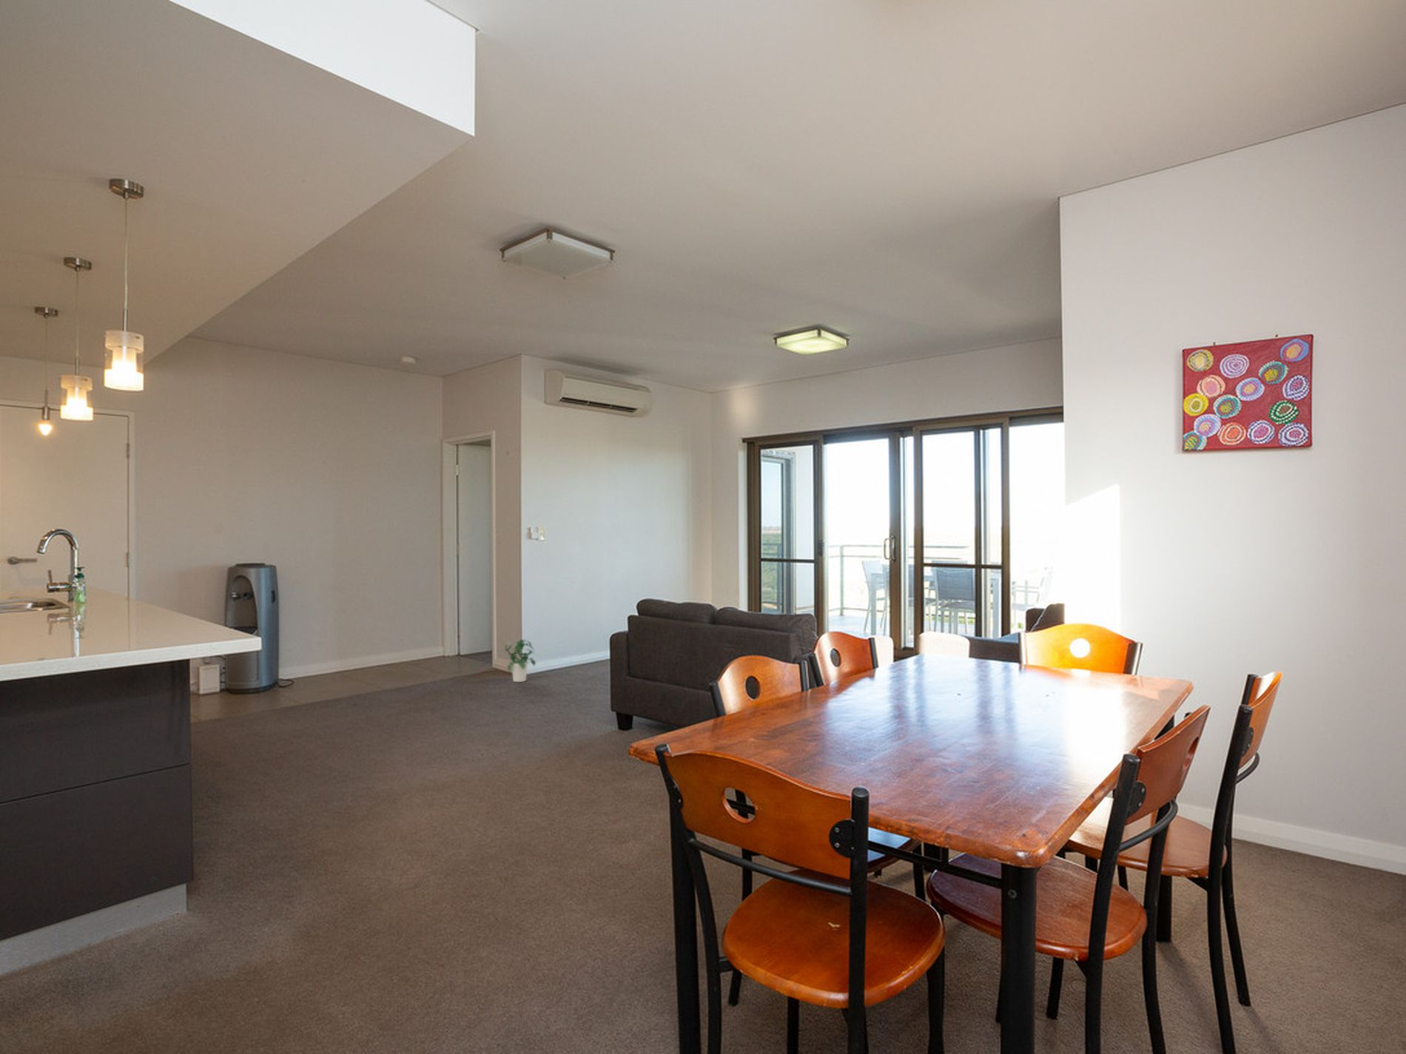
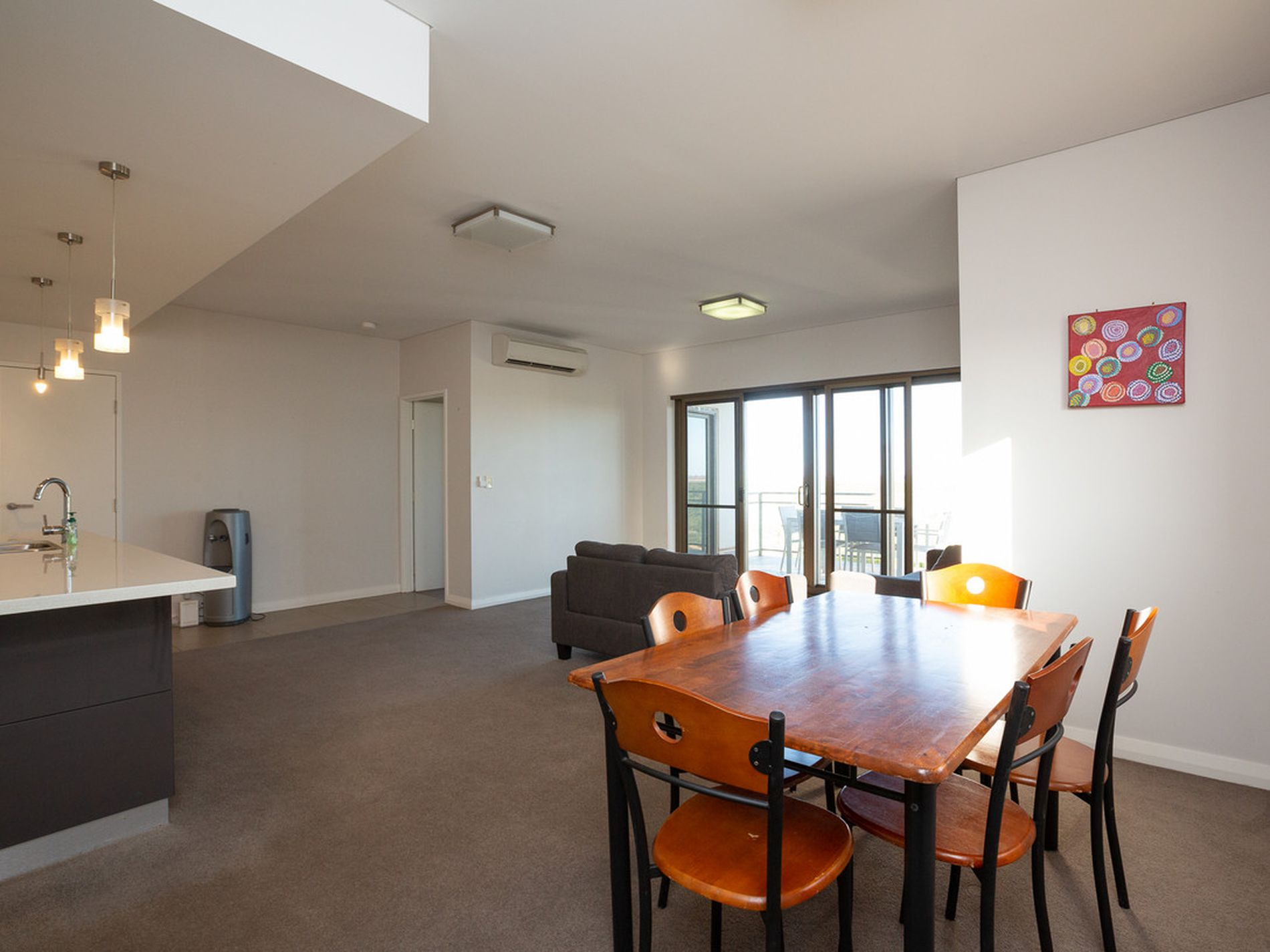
- potted plant [504,639,537,683]
